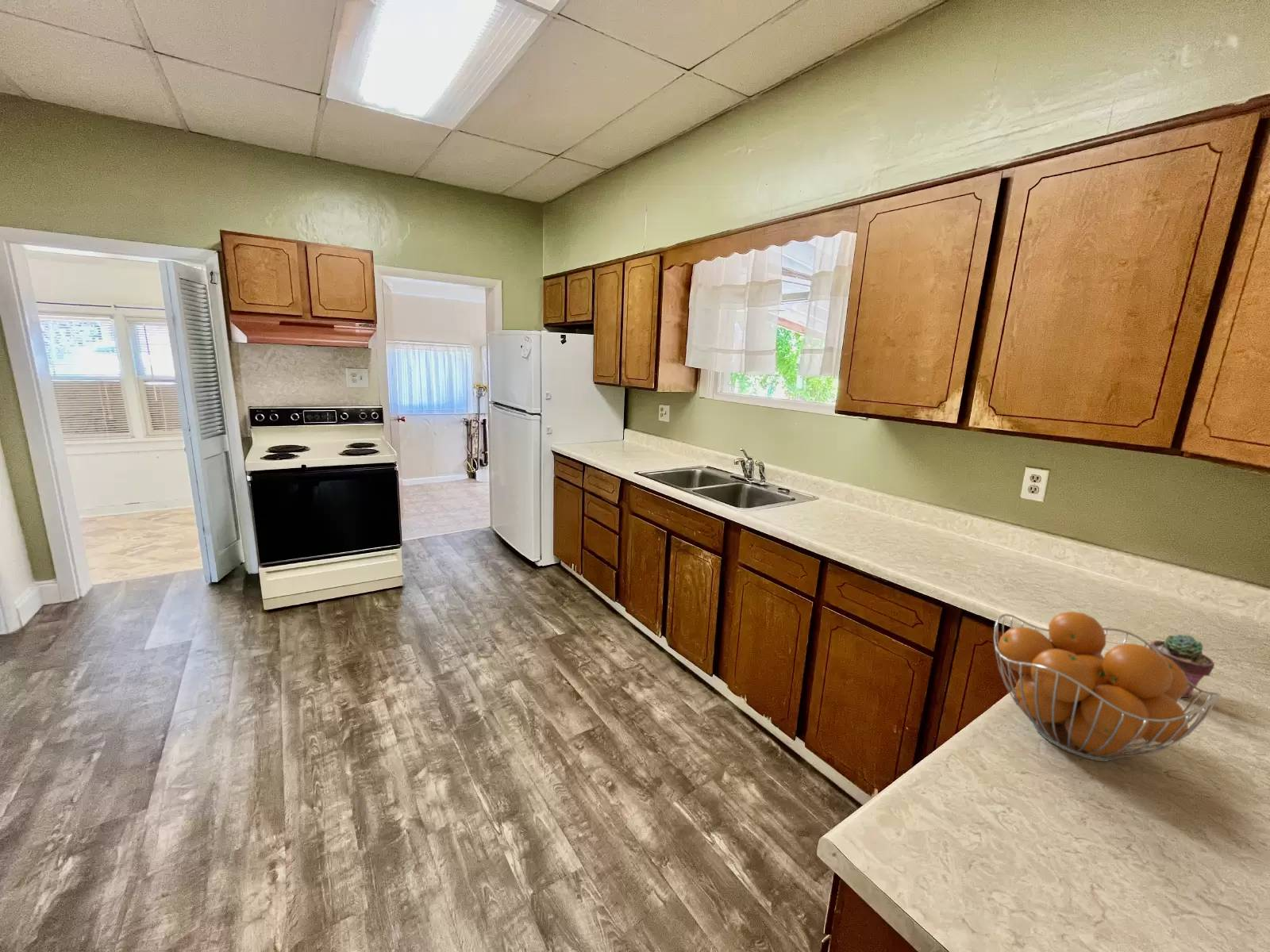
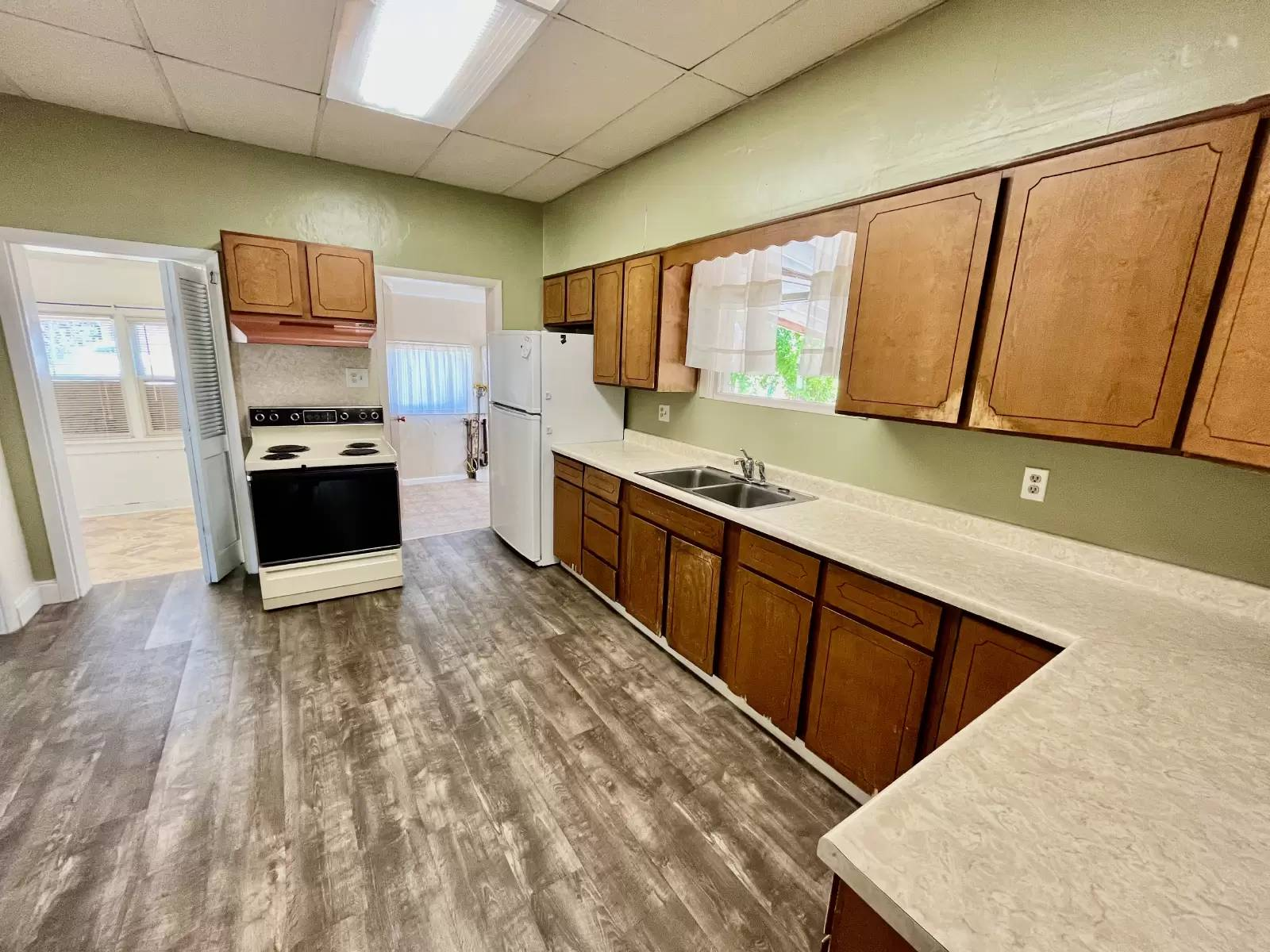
- potted succulent [1149,633,1215,698]
- fruit basket [993,611,1222,762]
